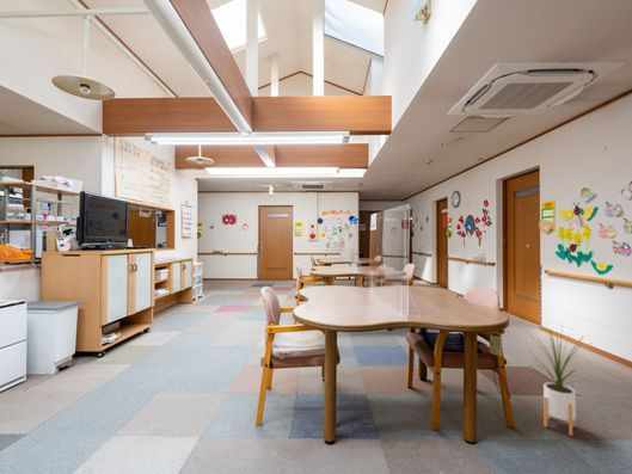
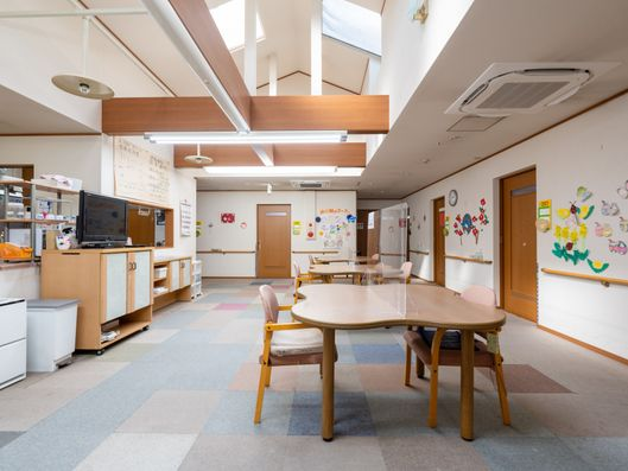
- house plant [528,321,595,437]
